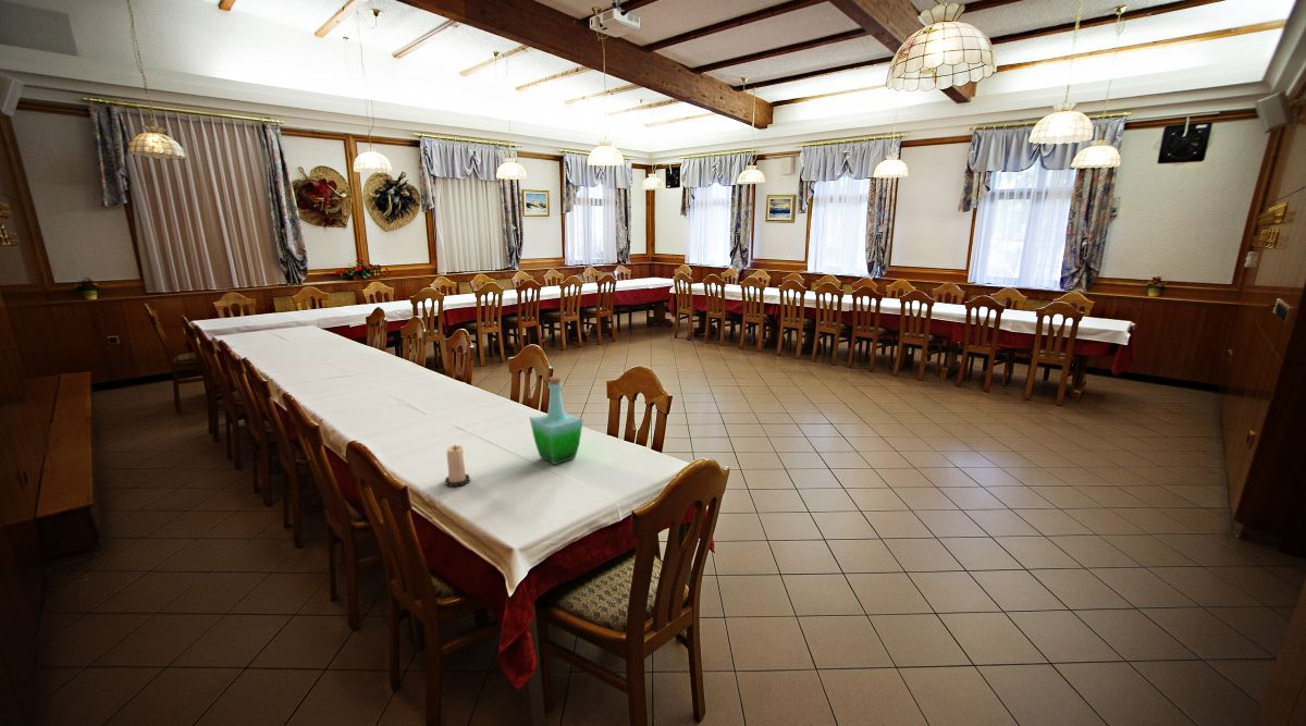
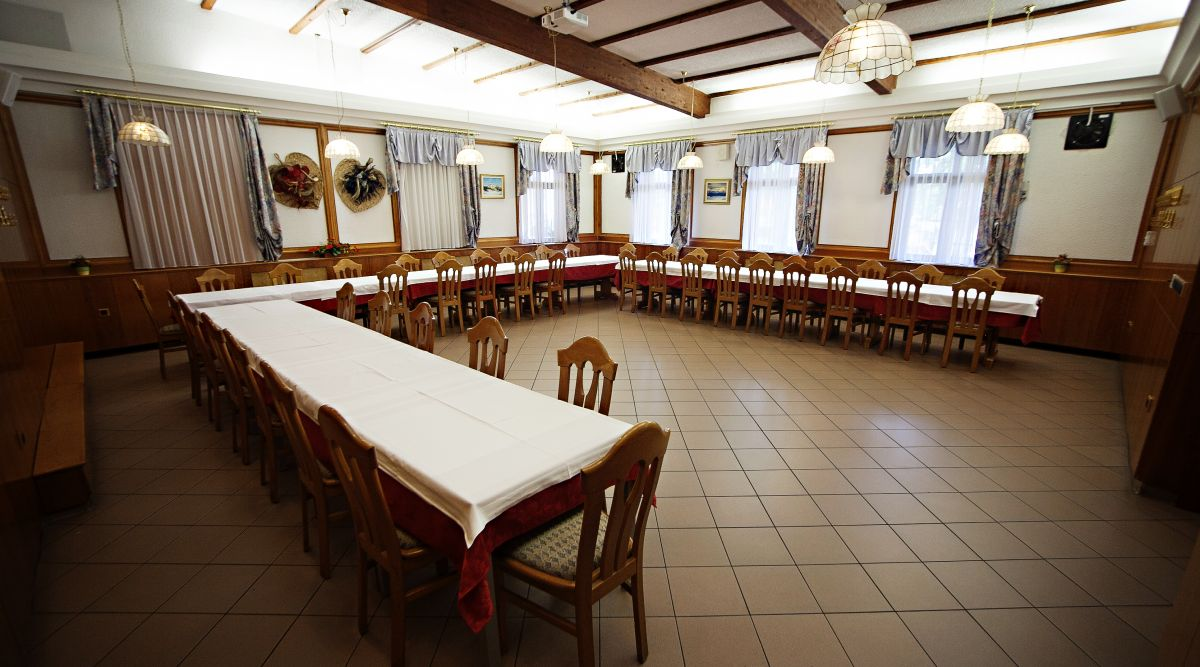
- candle [444,444,470,488]
- bottle [529,376,584,466]
